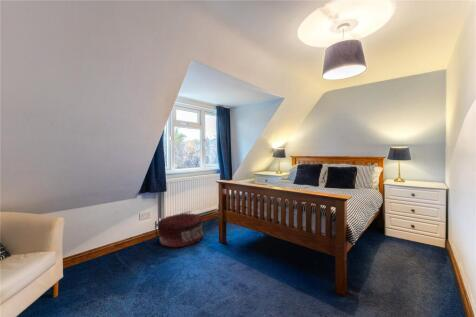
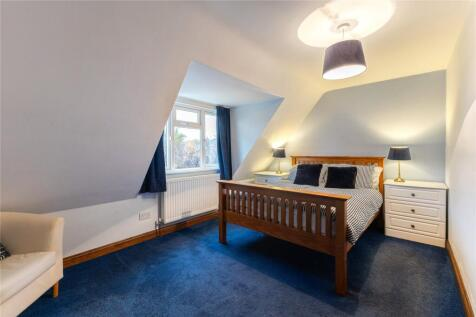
- pouf [157,212,204,249]
